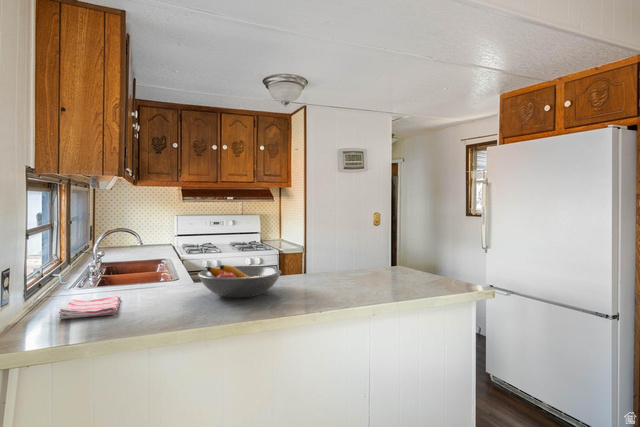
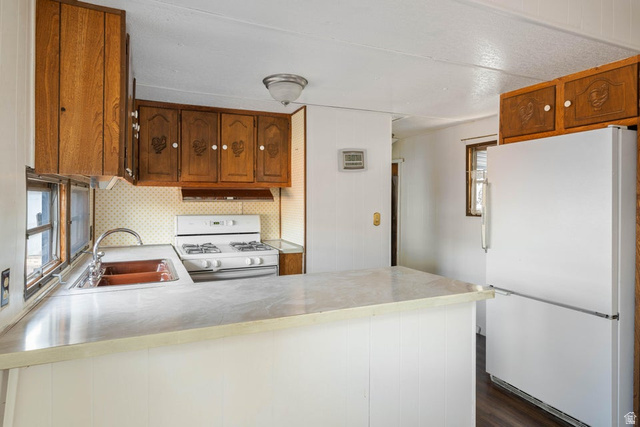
- fruit bowl [197,264,282,299]
- dish towel [58,295,122,320]
